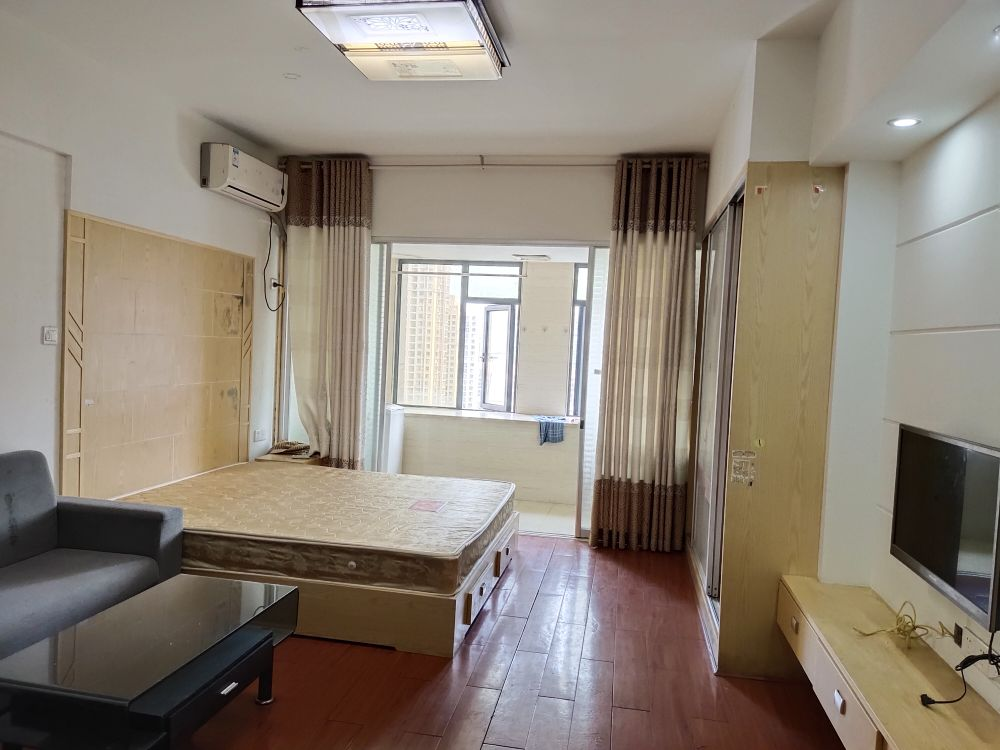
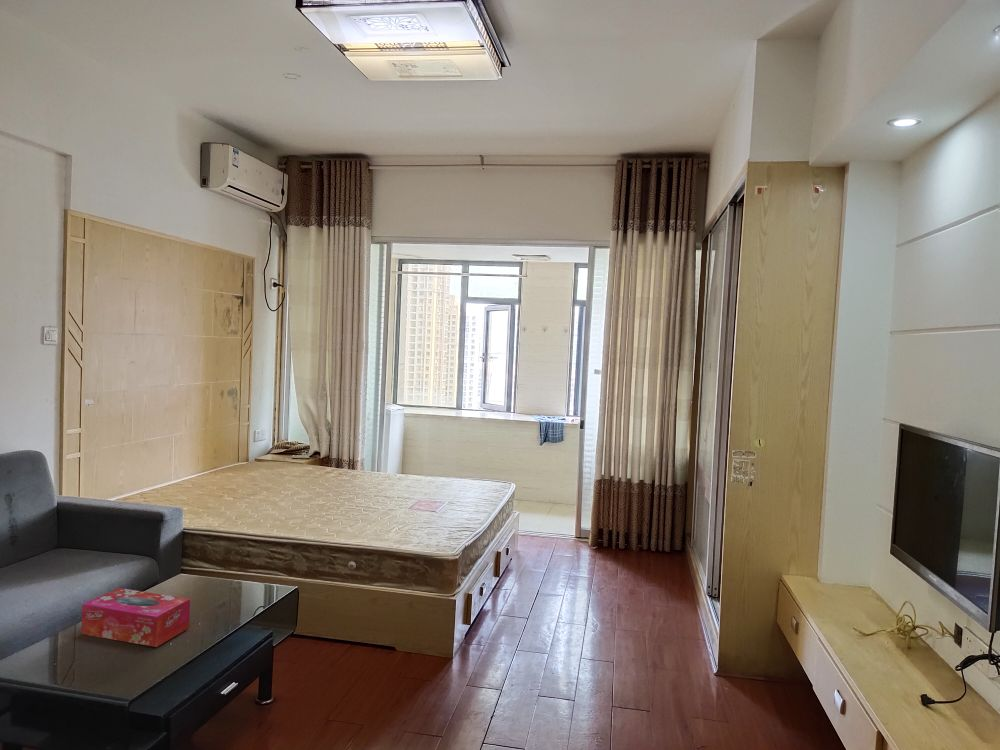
+ tissue box [81,587,191,648]
